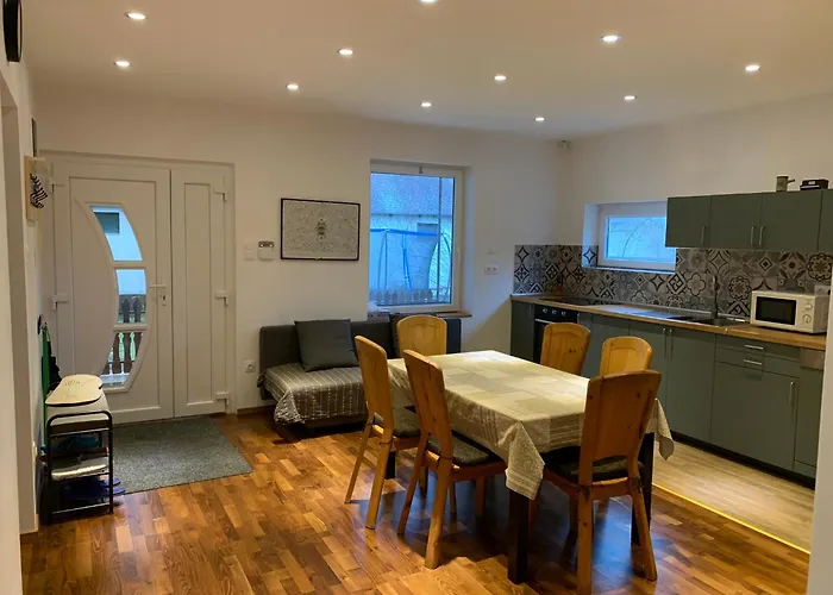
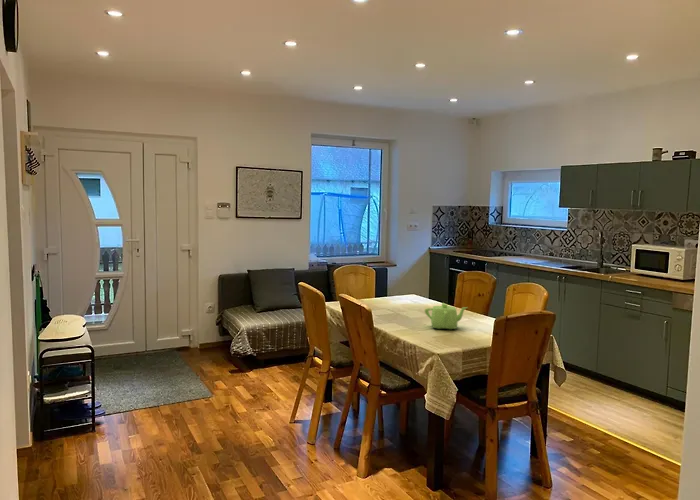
+ teapot [424,302,469,330]
